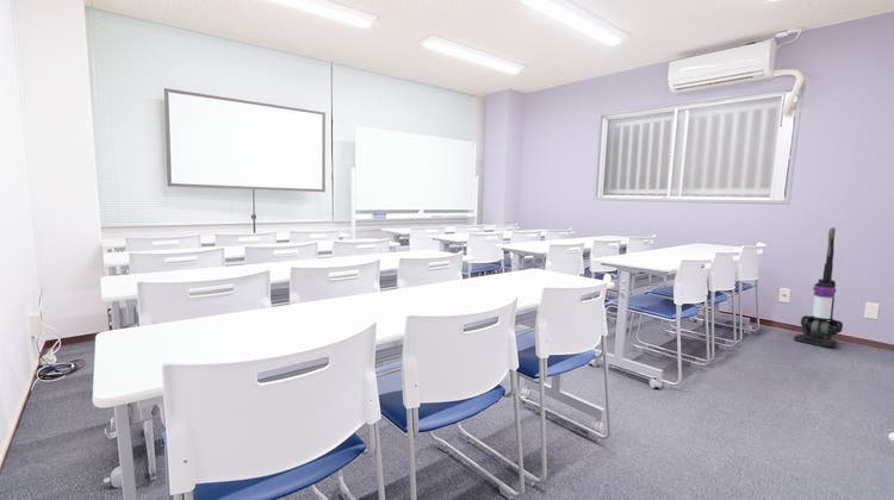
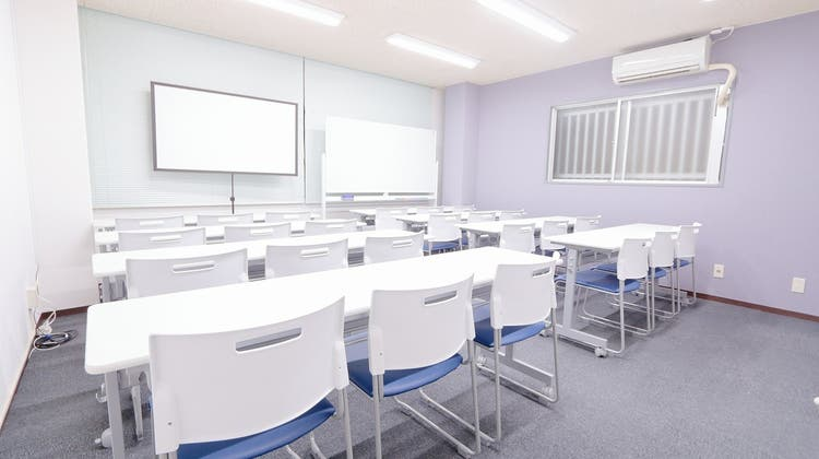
- vacuum cleaner [794,226,844,349]
